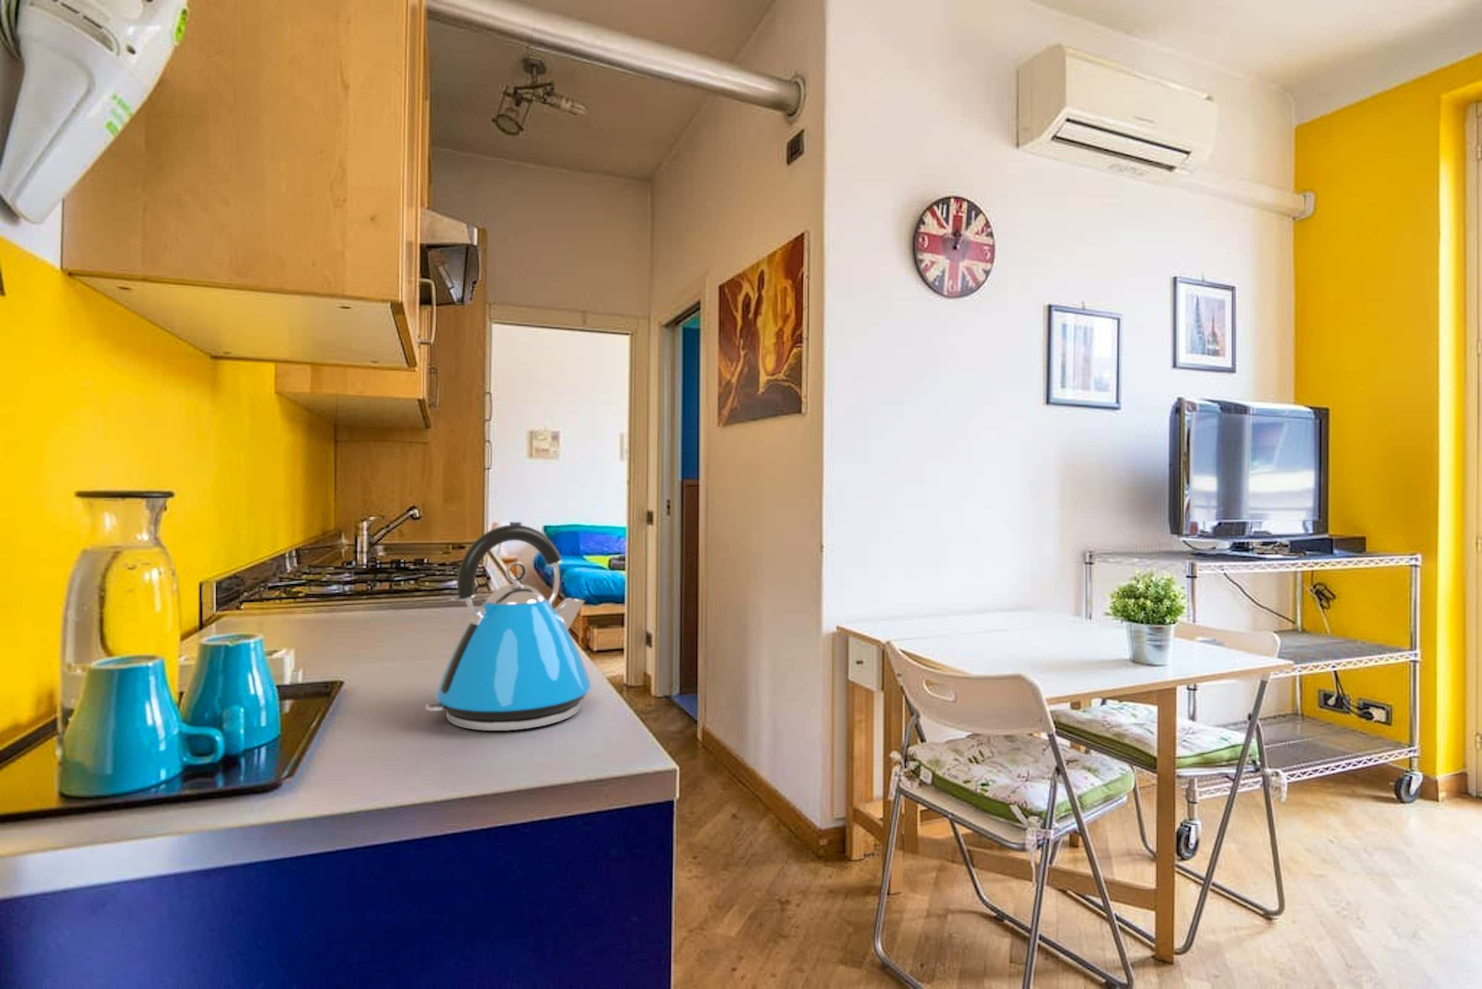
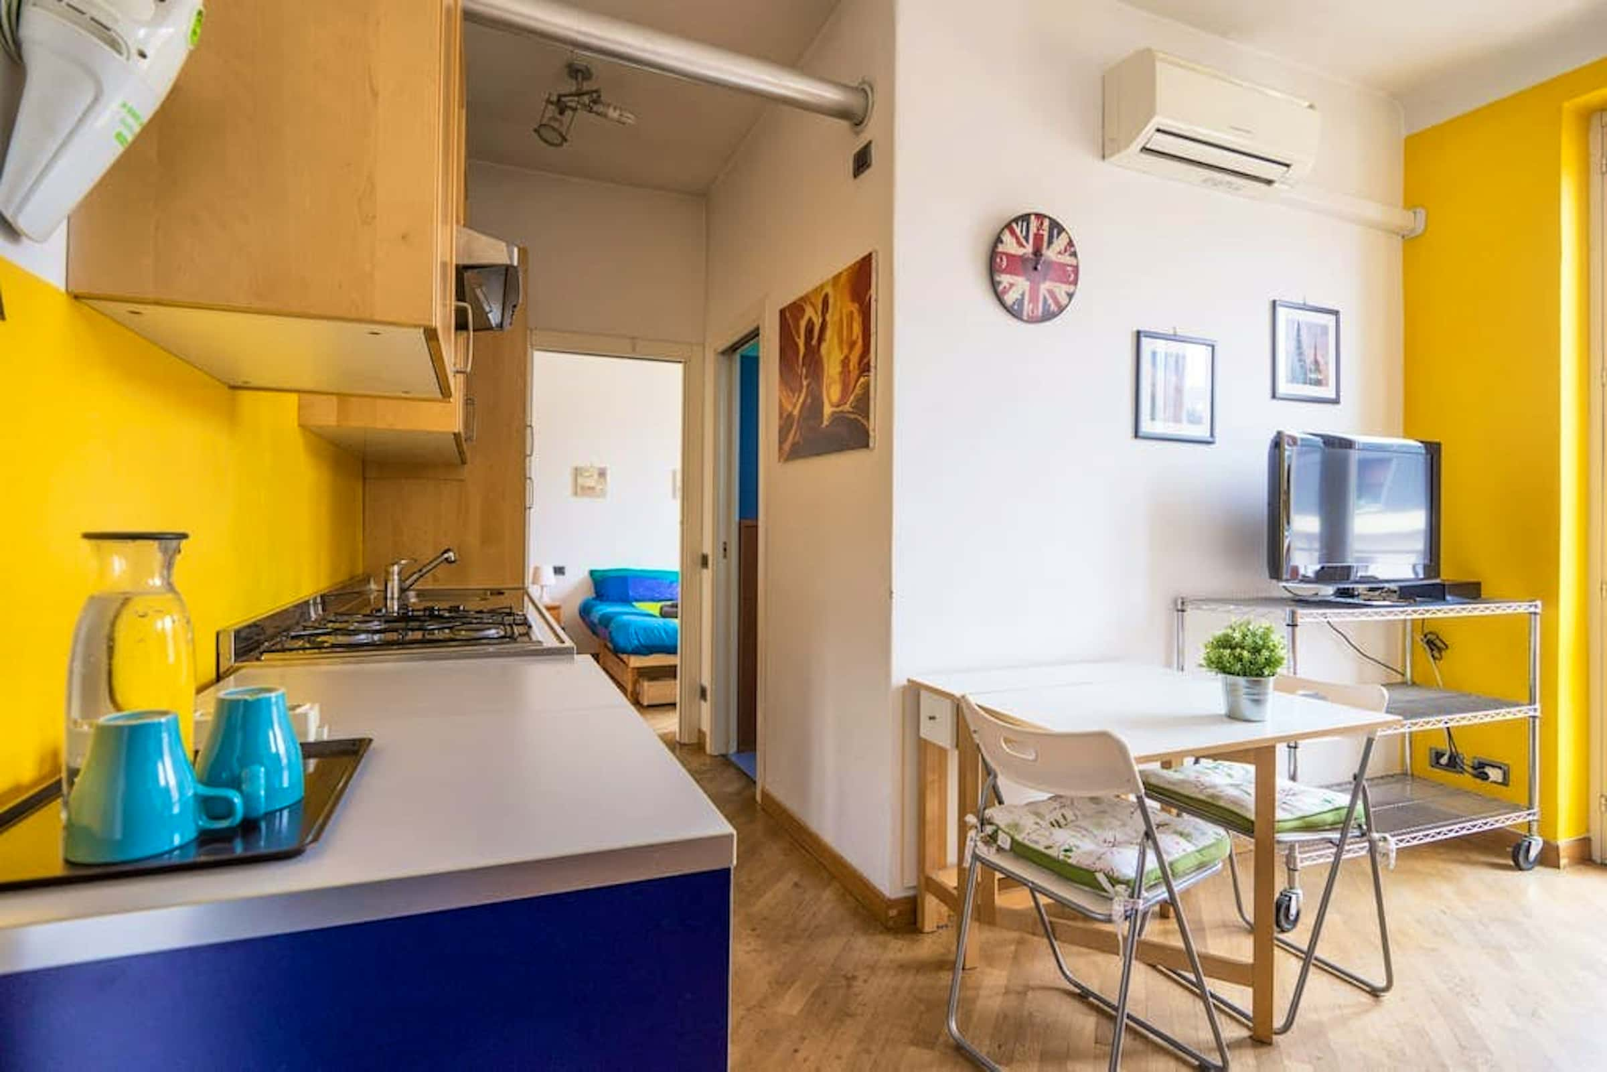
- kettle [425,524,591,732]
